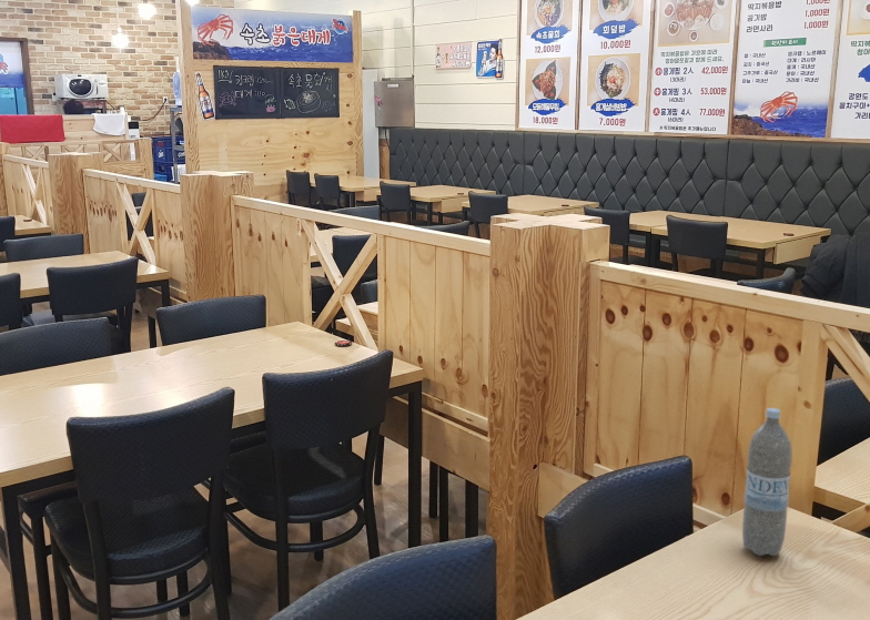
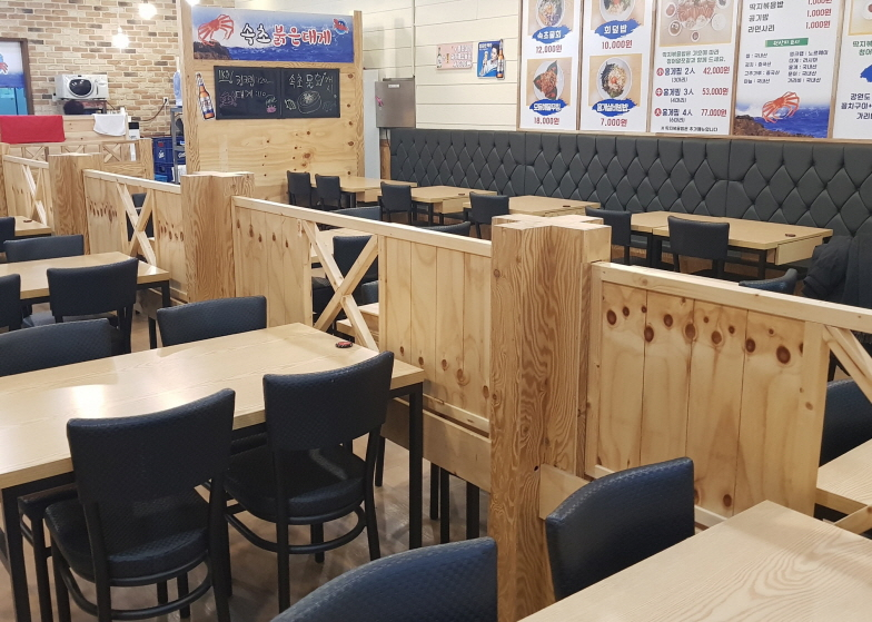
- water bottle [741,407,793,557]
